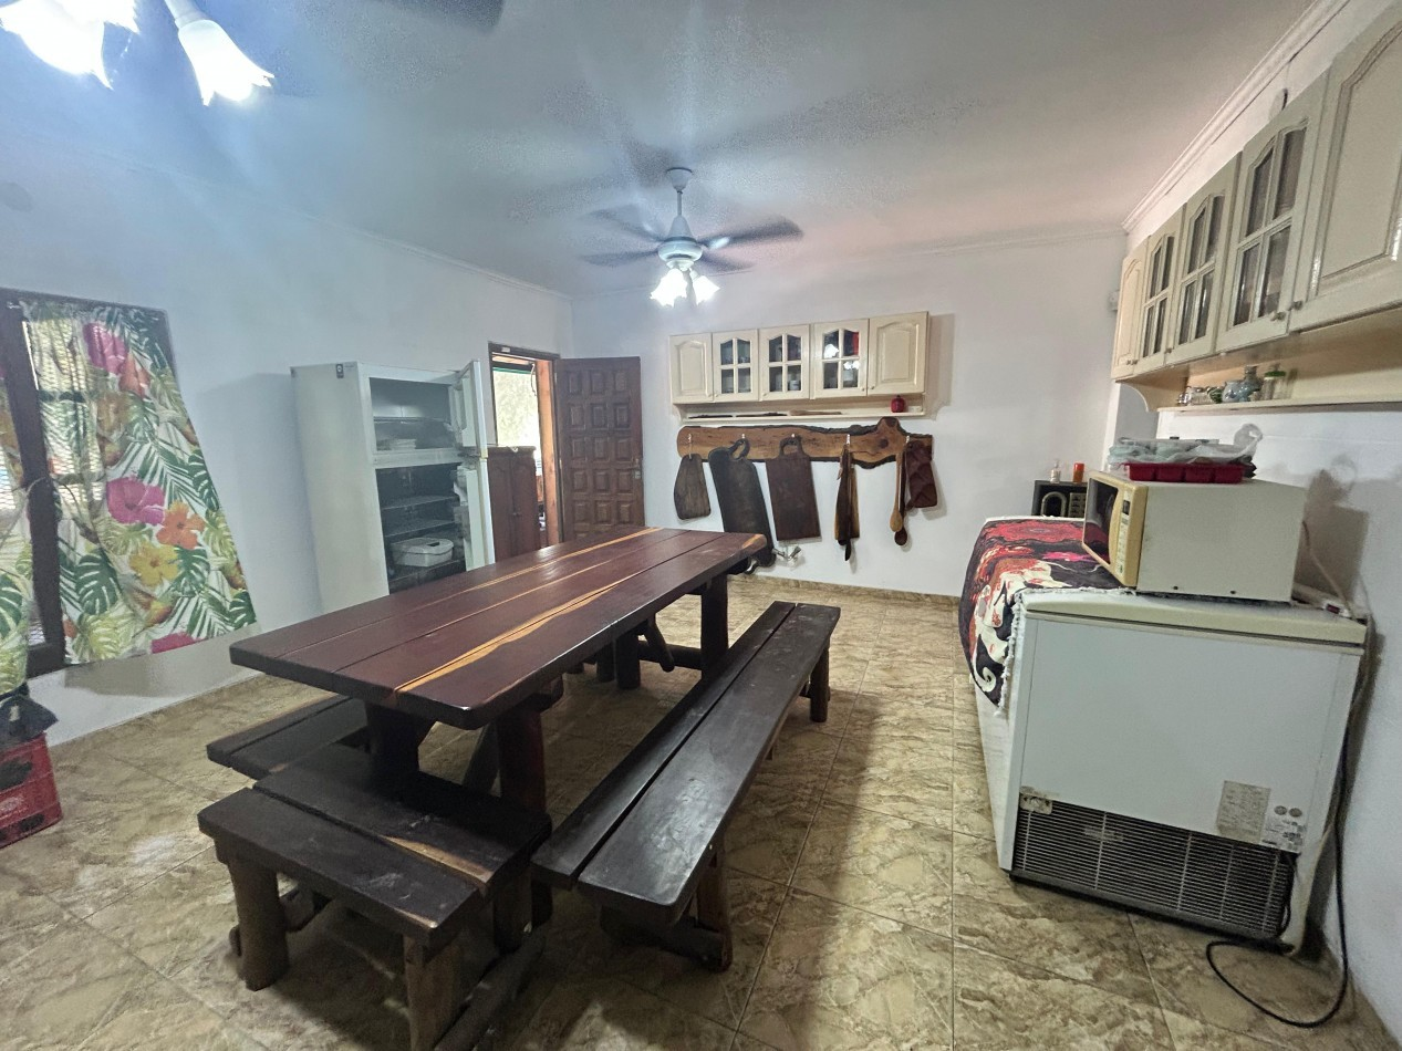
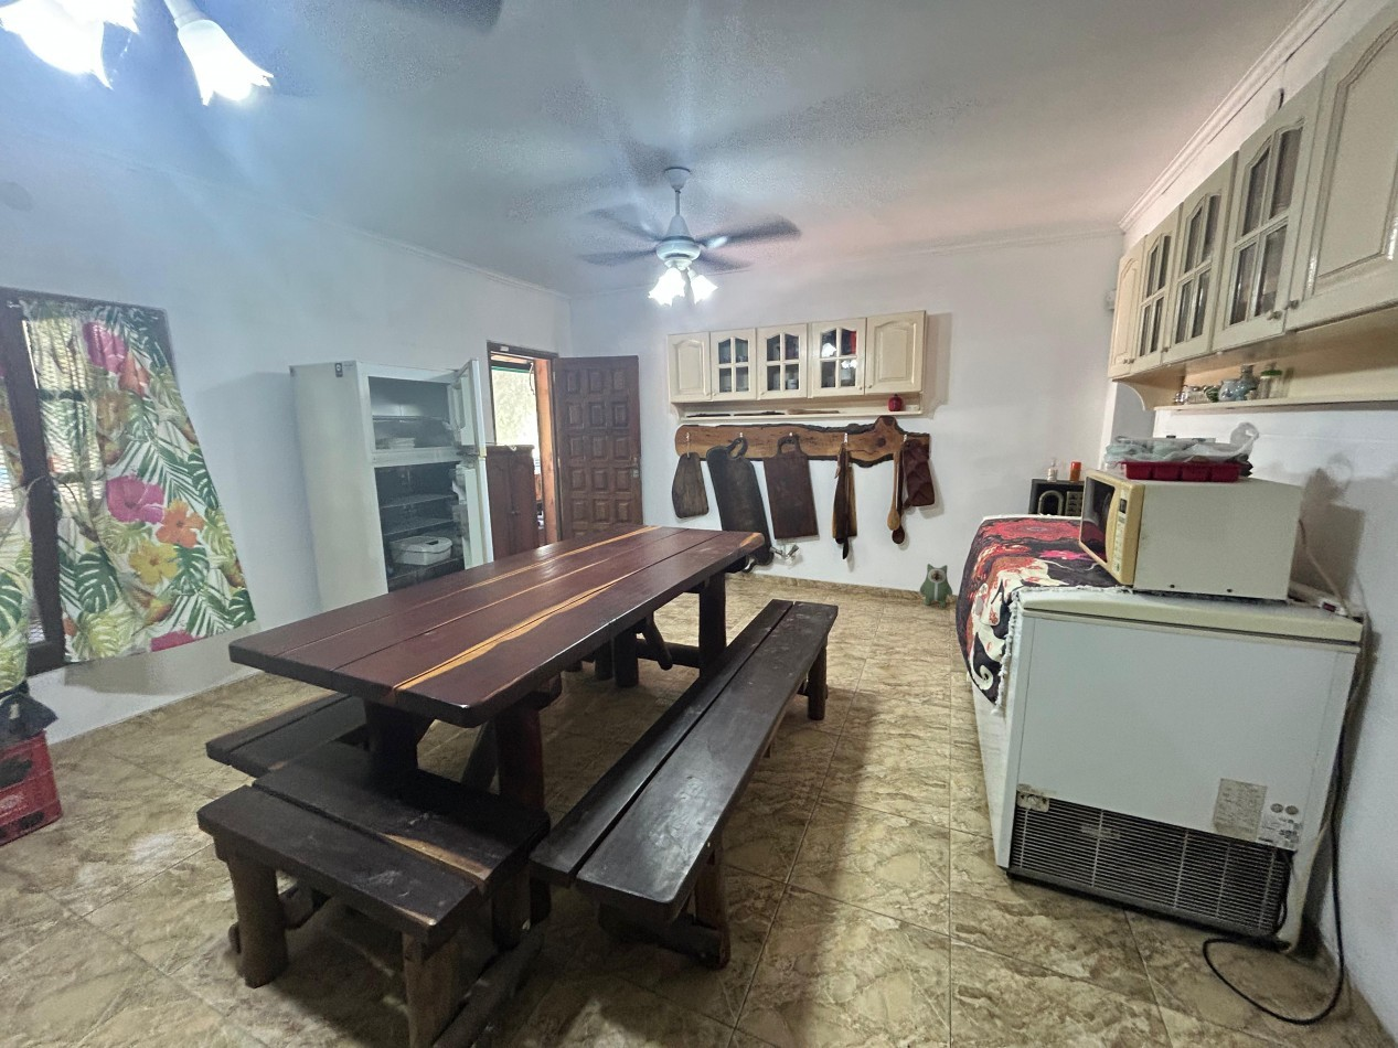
+ plush toy [918,563,953,608]
